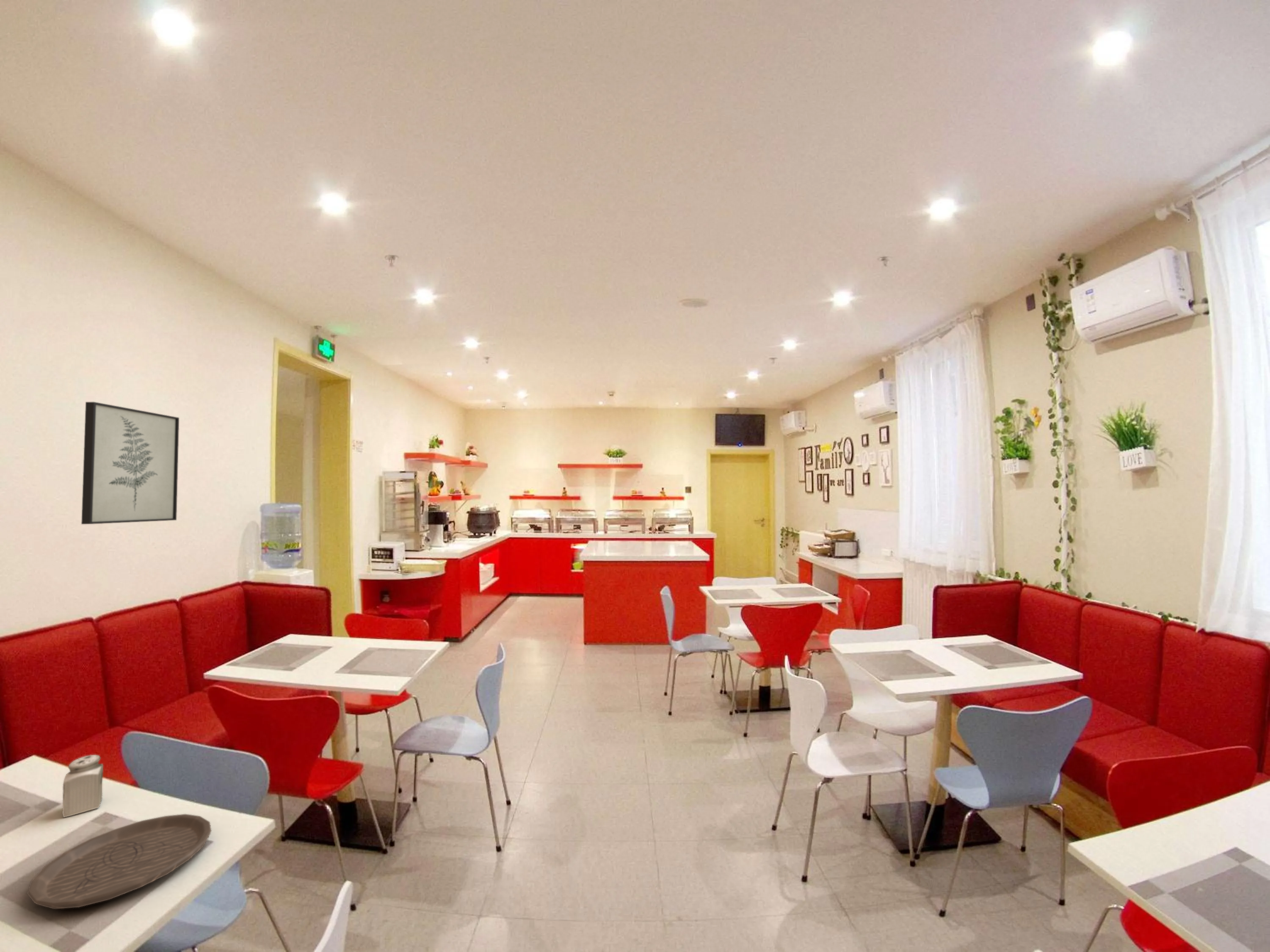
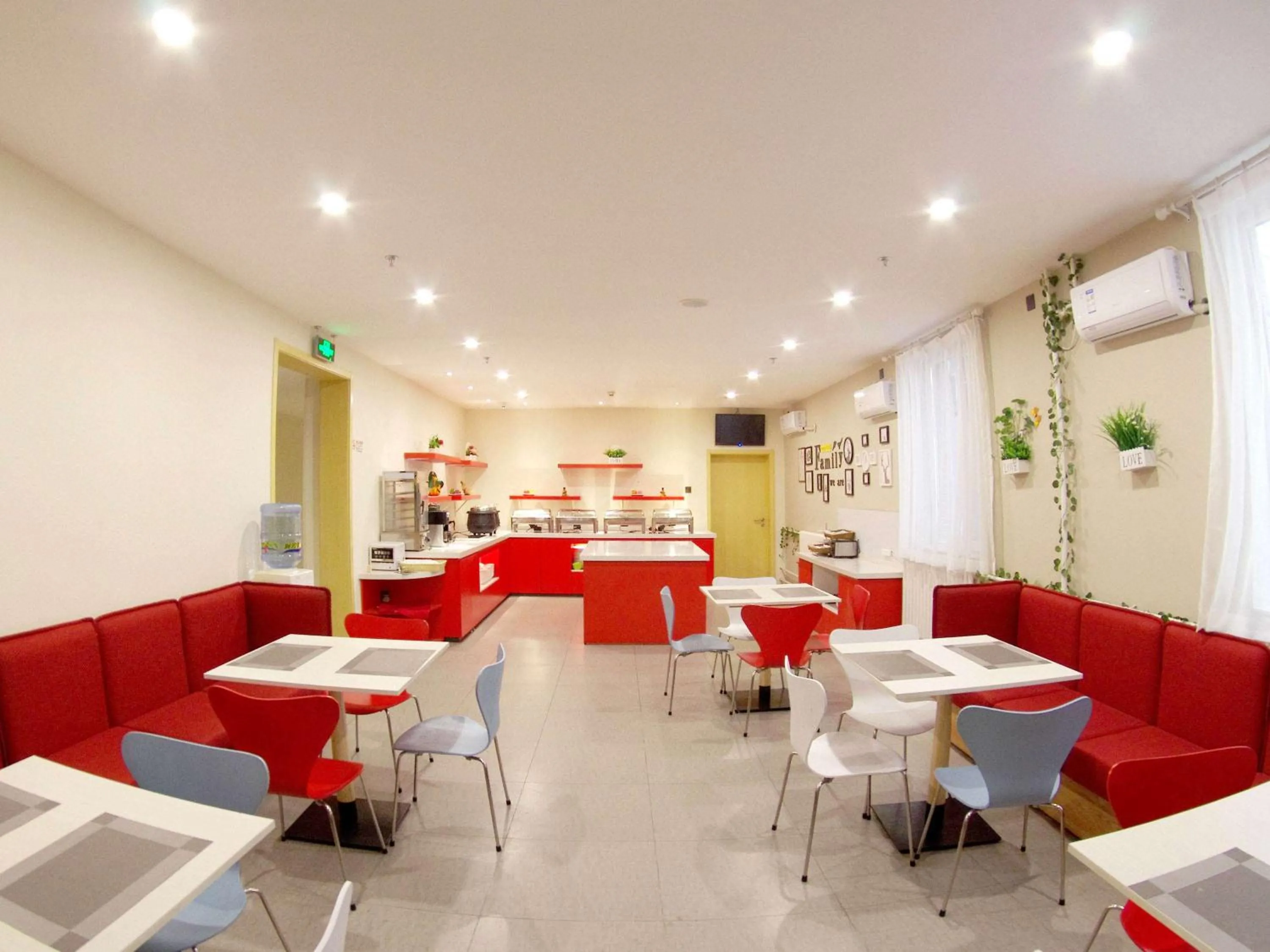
- plate [27,814,212,910]
- wall art [81,402,179,525]
- salt shaker [62,754,104,818]
